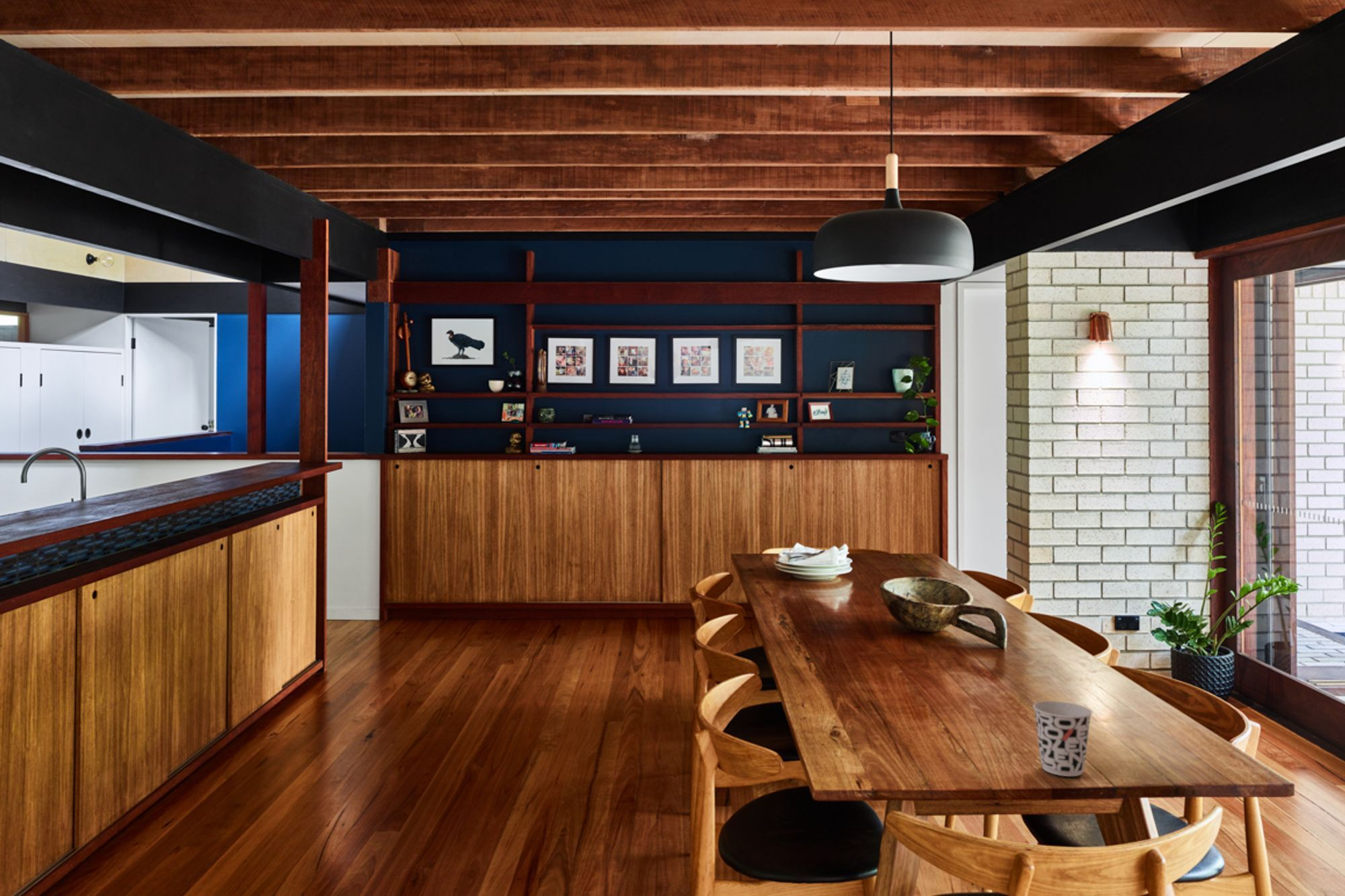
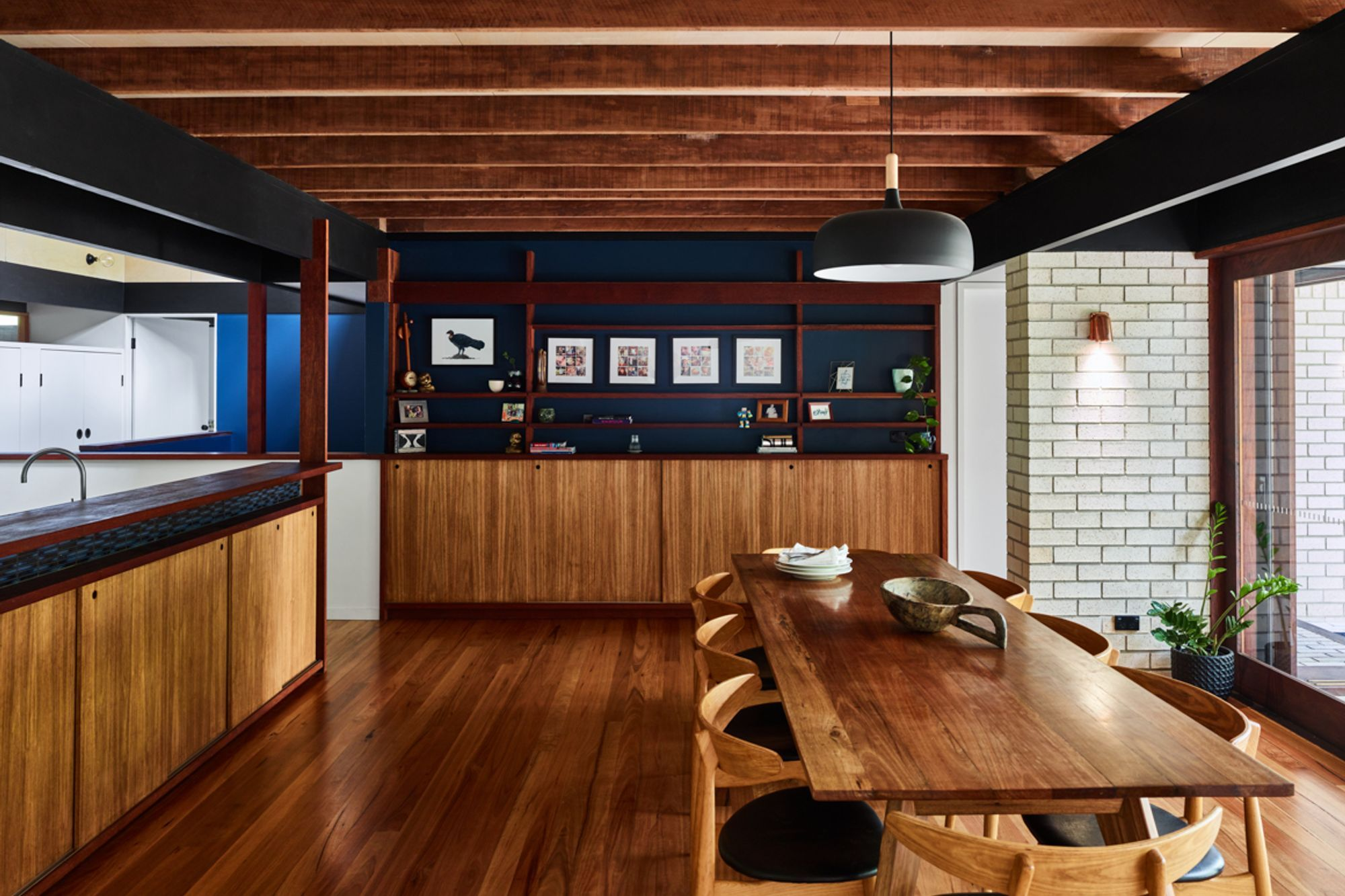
- cup [1032,700,1093,777]
